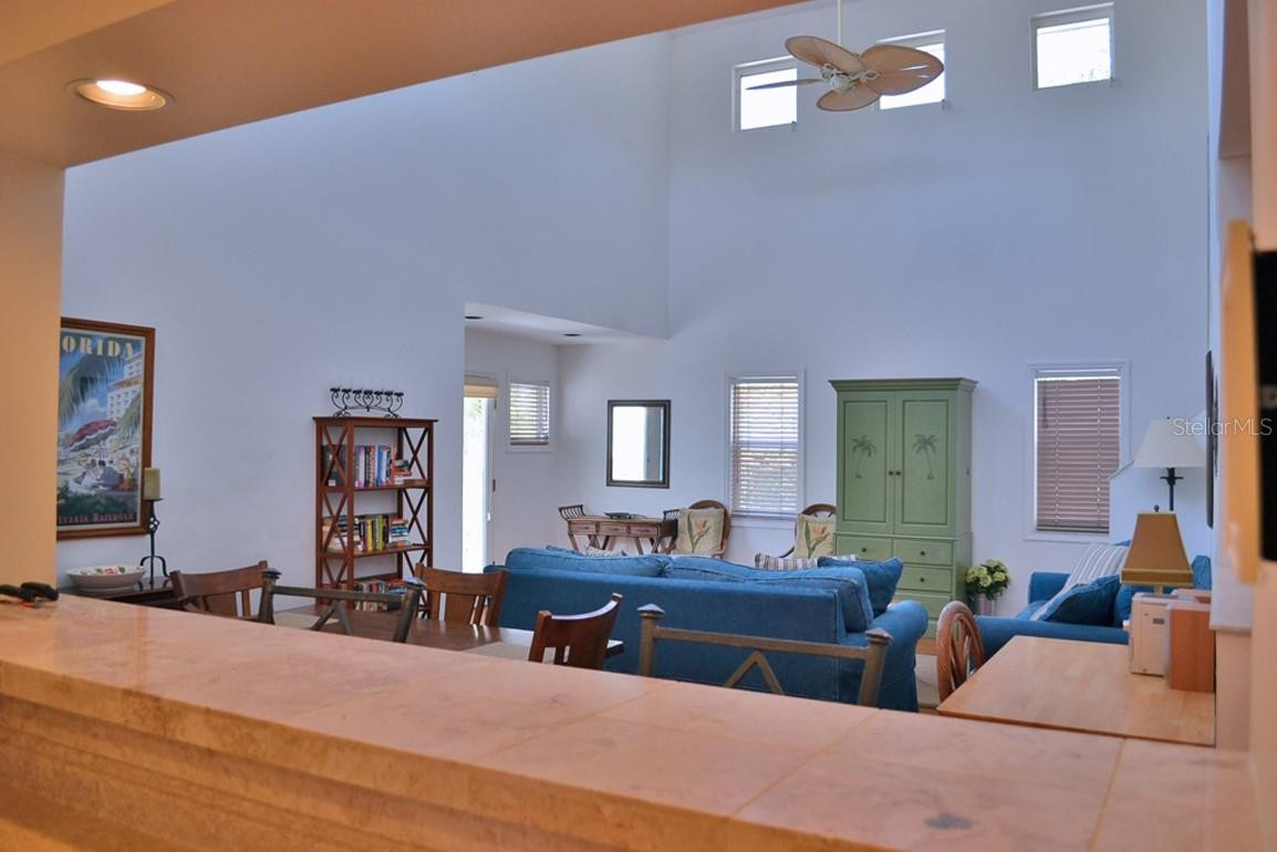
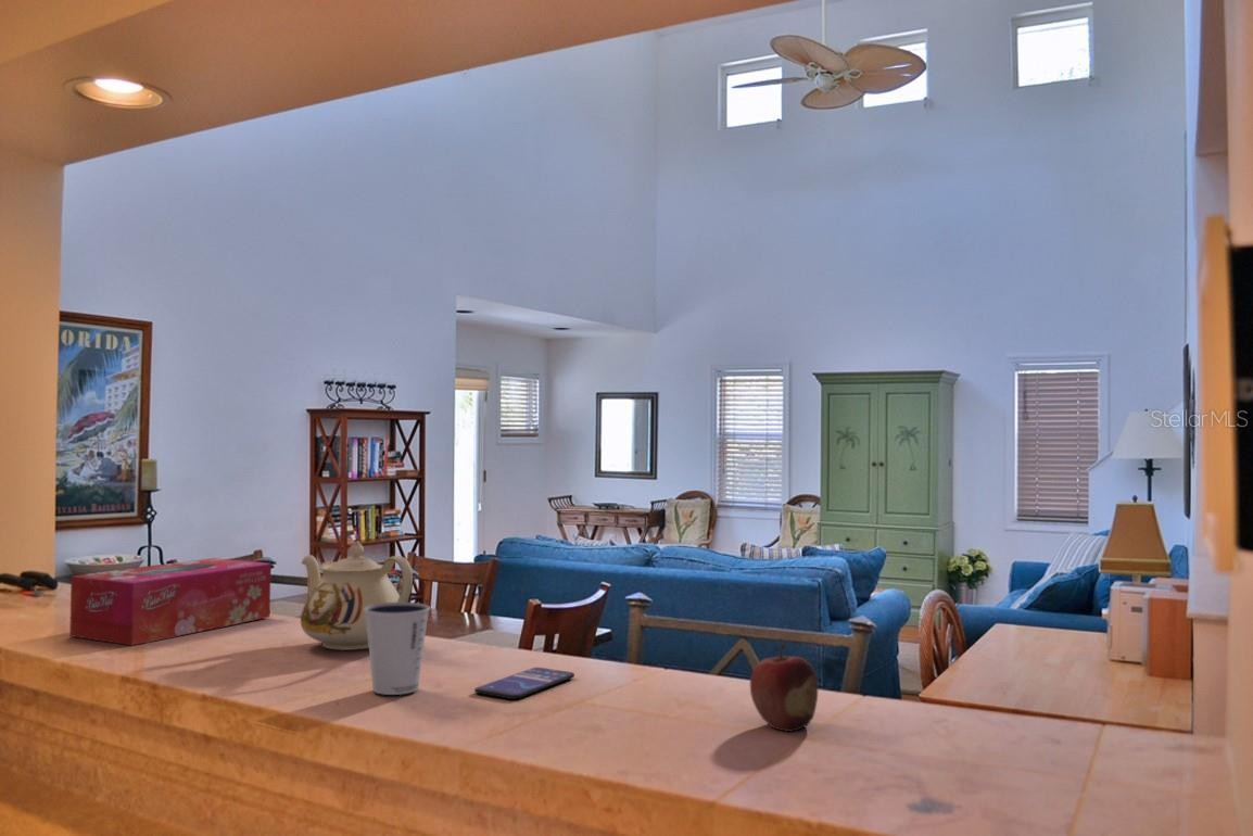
+ tissue box [68,557,273,647]
+ dixie cup [364,601,431,696]
+ teapot [300,540,414,651]
+ fruit [749,644,819,733]
+ smartphone [473,667,575,700]
